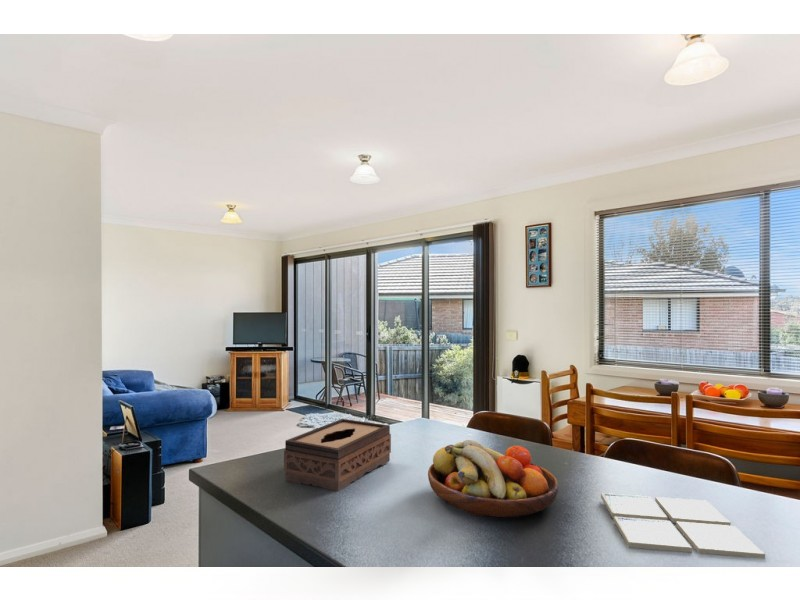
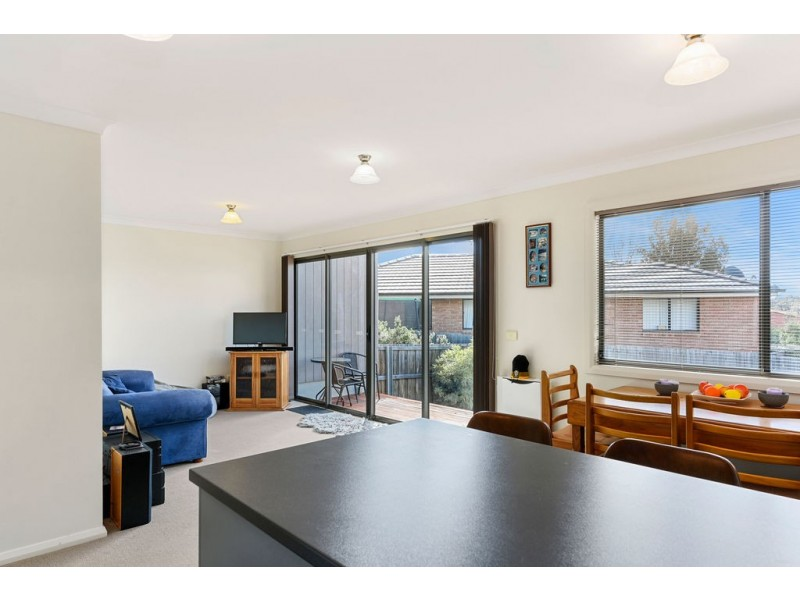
- fruit bowl [427,439,559,519]
- drink coaster [600,492,766,559]
- tissue box [283,418,392,492]
